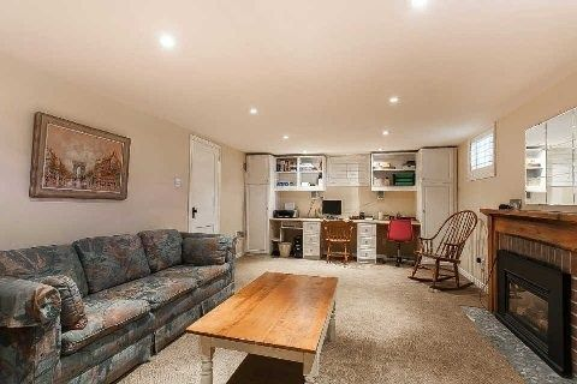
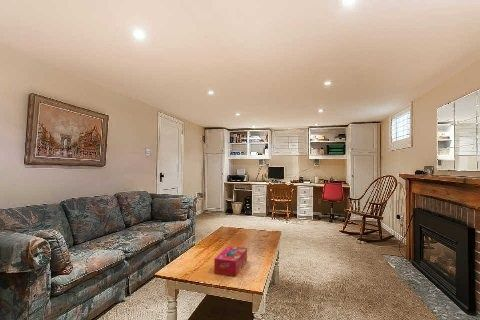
+ tissue box [213,245,248,278]
